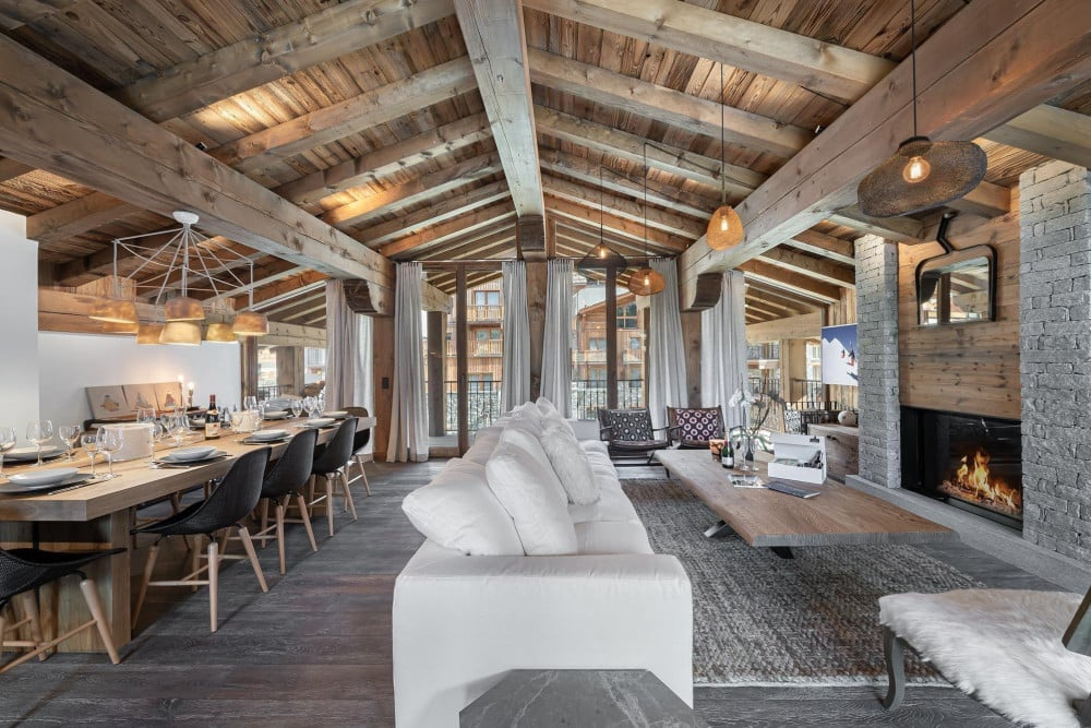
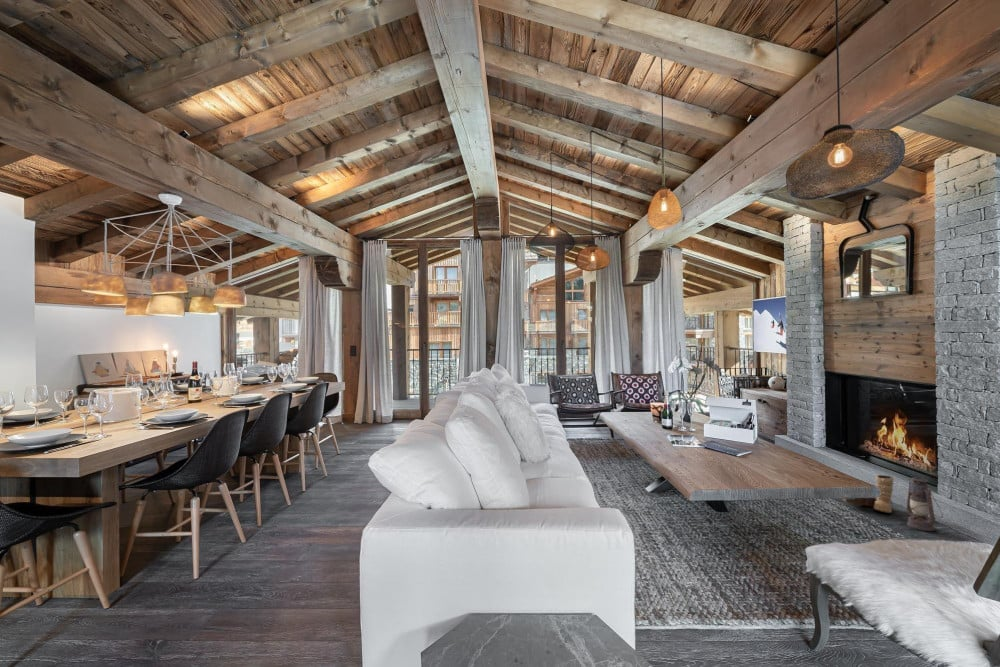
+ lantern [906,477,944,532]
+ boots [842,474,895,514]
